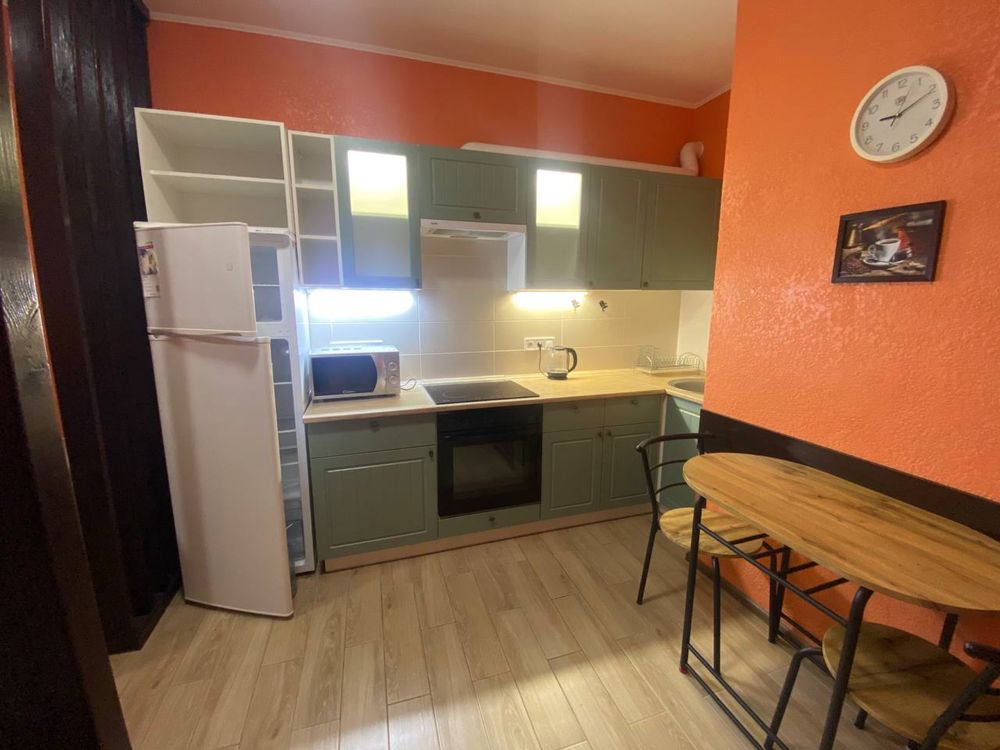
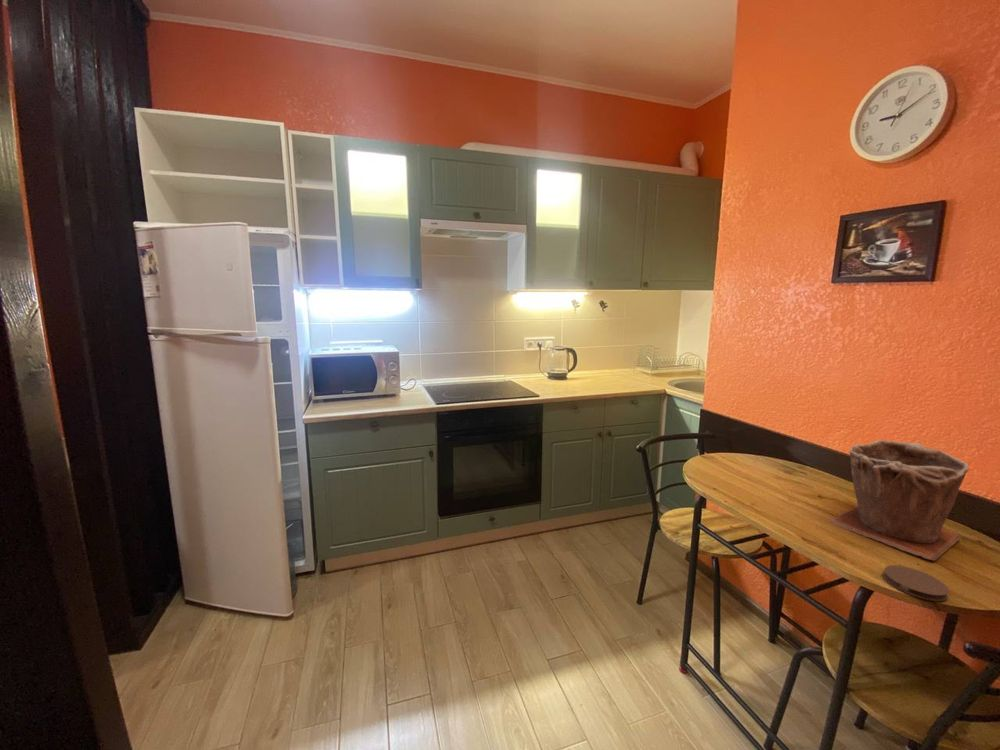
+ coaster [882,564,950,602]
+ plant pot [828,439,971,562]
